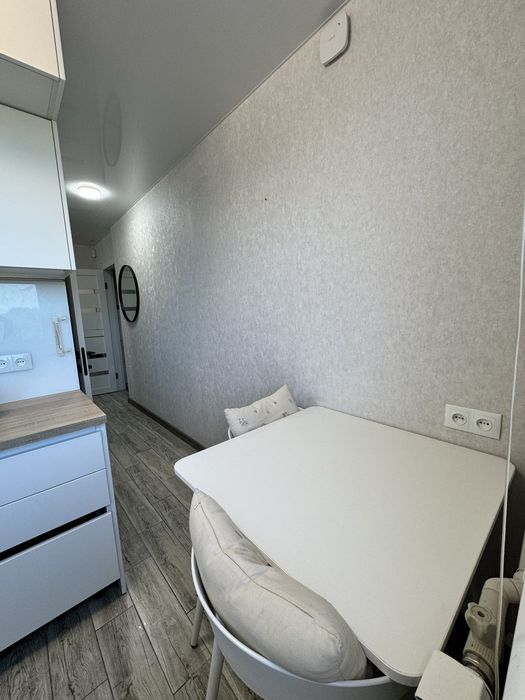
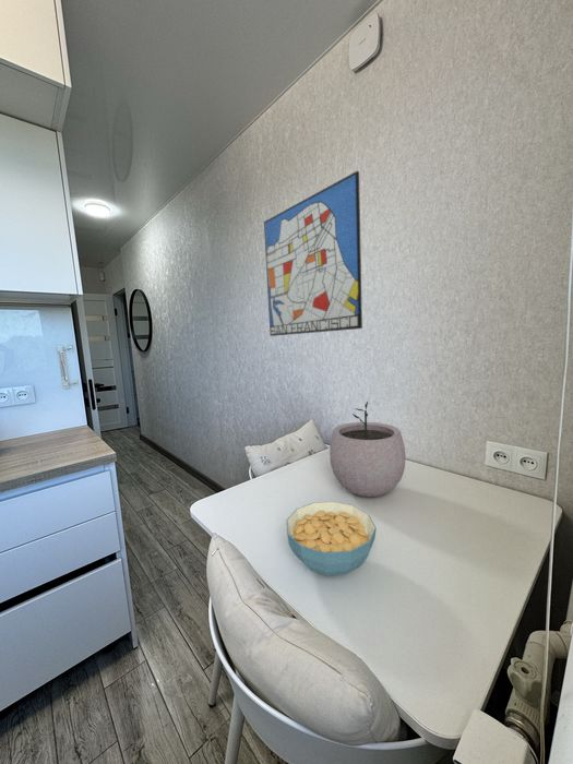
+ plant pot [329,401,407,498]
+ cereal bowl [285,501,378,577]
+ wall art [263,170,363,337]
